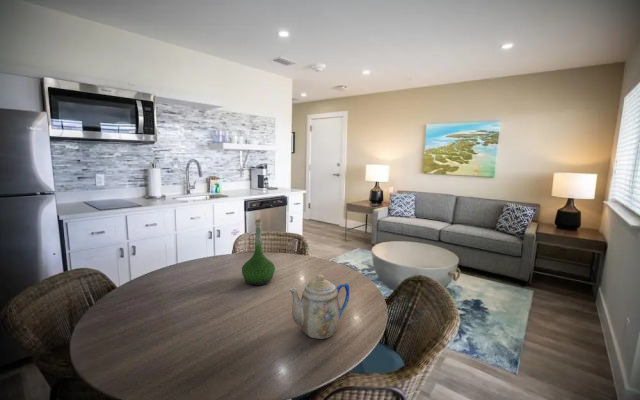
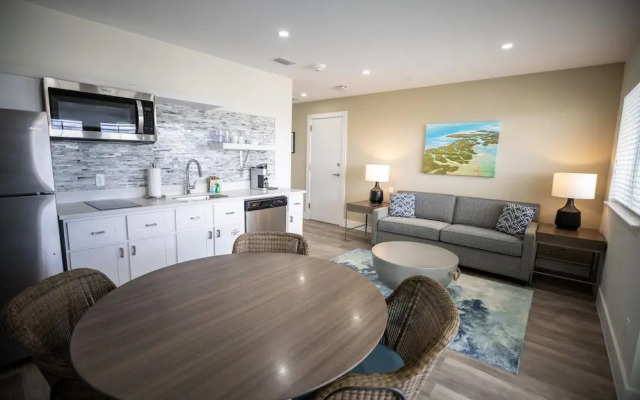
- teapot [288,274,350,340]
- vase [241,218,276,286]
